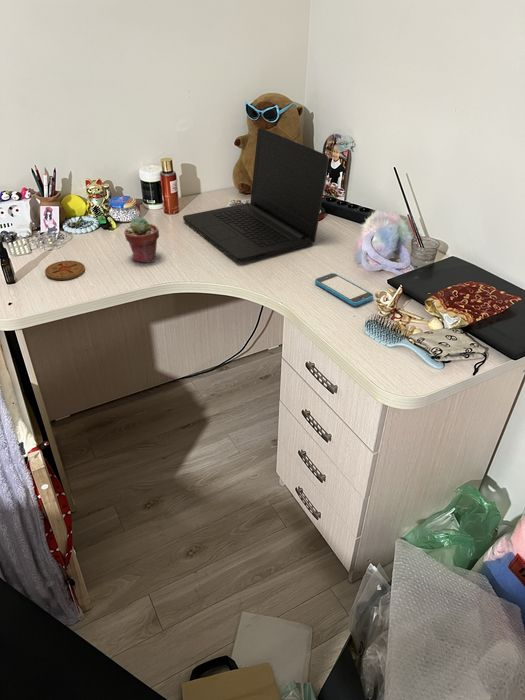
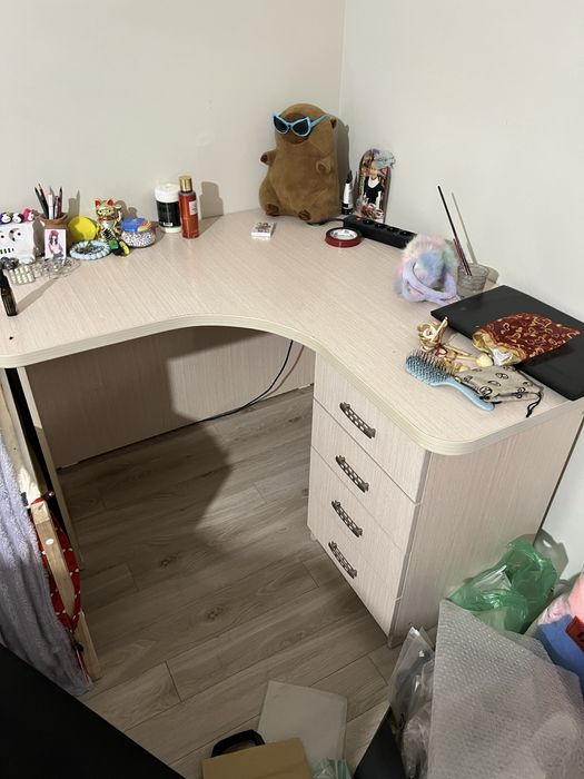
- potted succulent [123,216,160,264]
- smartphone [314,272,375,307]
- coaster [44,260,86,281]
- laptop [182,127,330,262]
